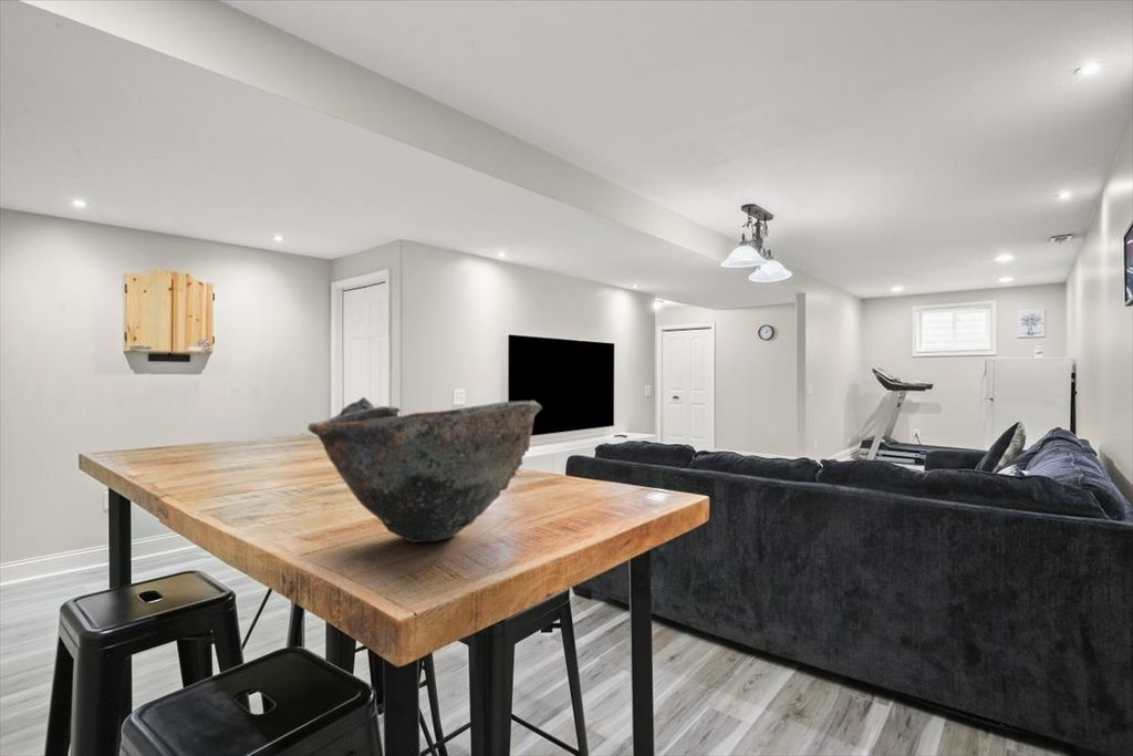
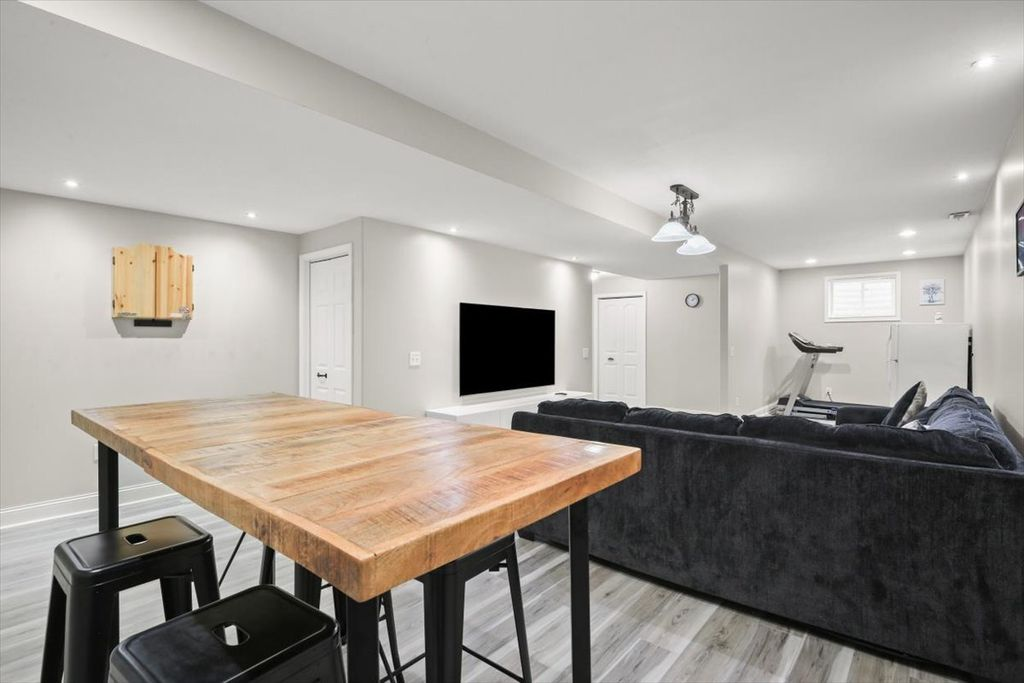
- bowl [306,396,543,543]
